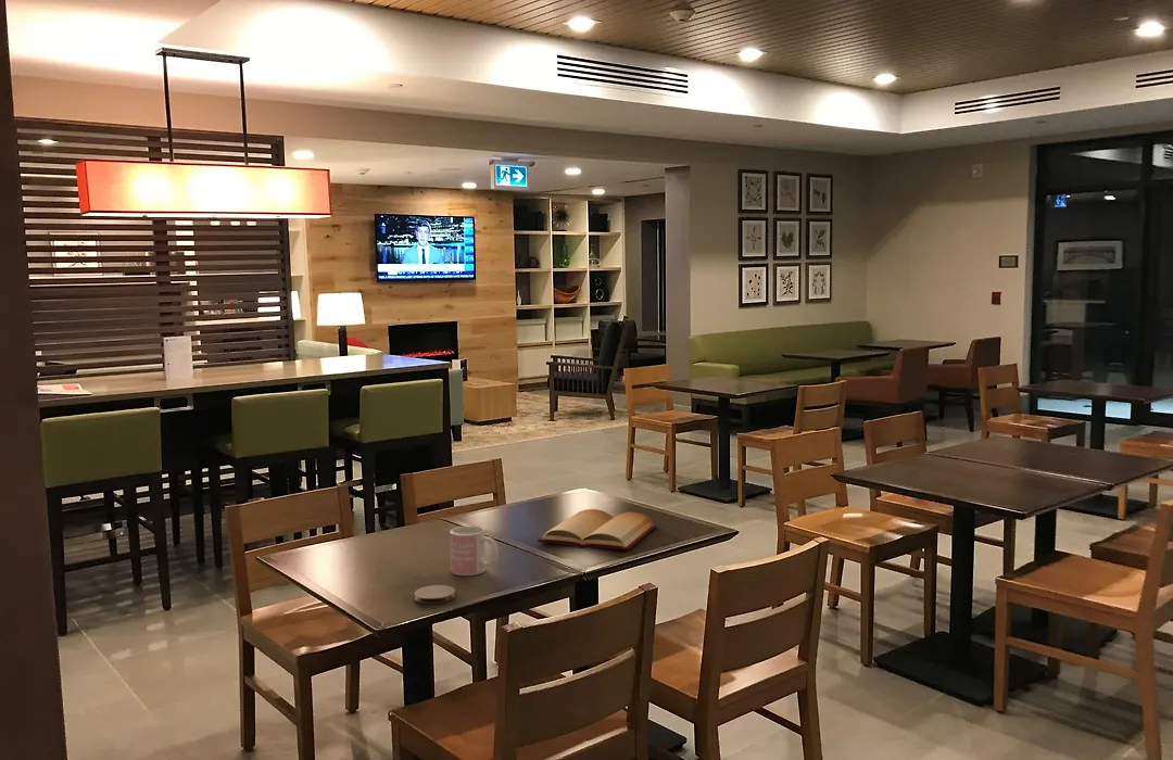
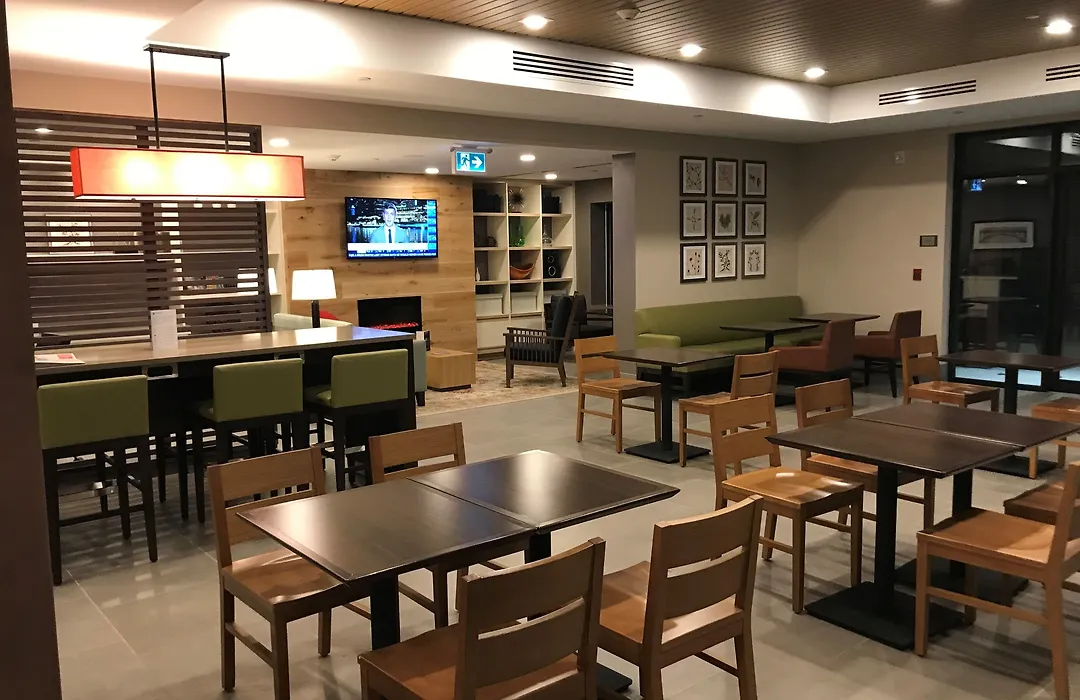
- coaster [414,584,456,605]
- bible [537,508,658,552]
- mug [449,524,500,577]
